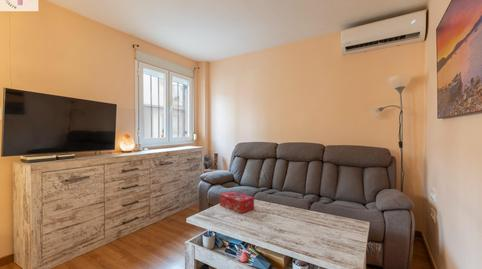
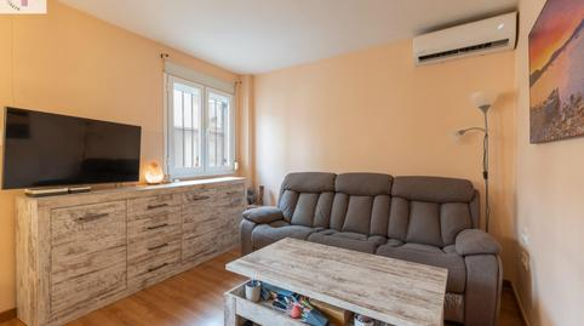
- tissue box [219,190,255,214]
